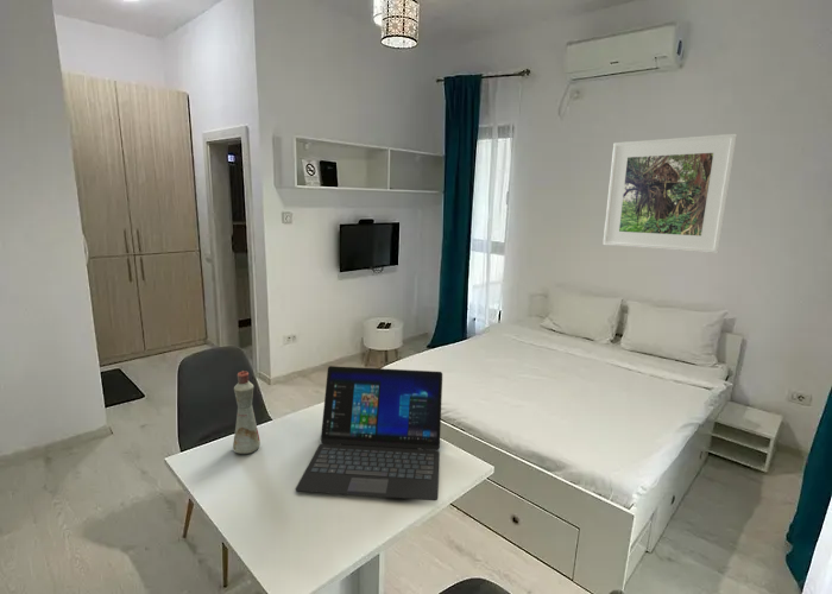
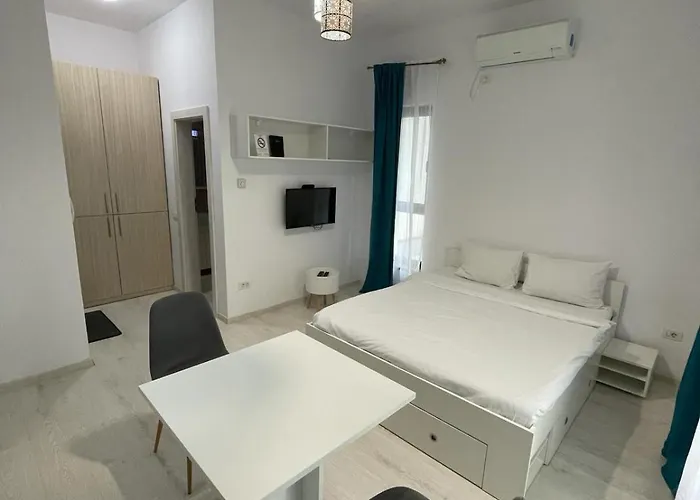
- bottle [232,369,261,455]
- laptop [295,365,443,501]
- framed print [601,133,738,254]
